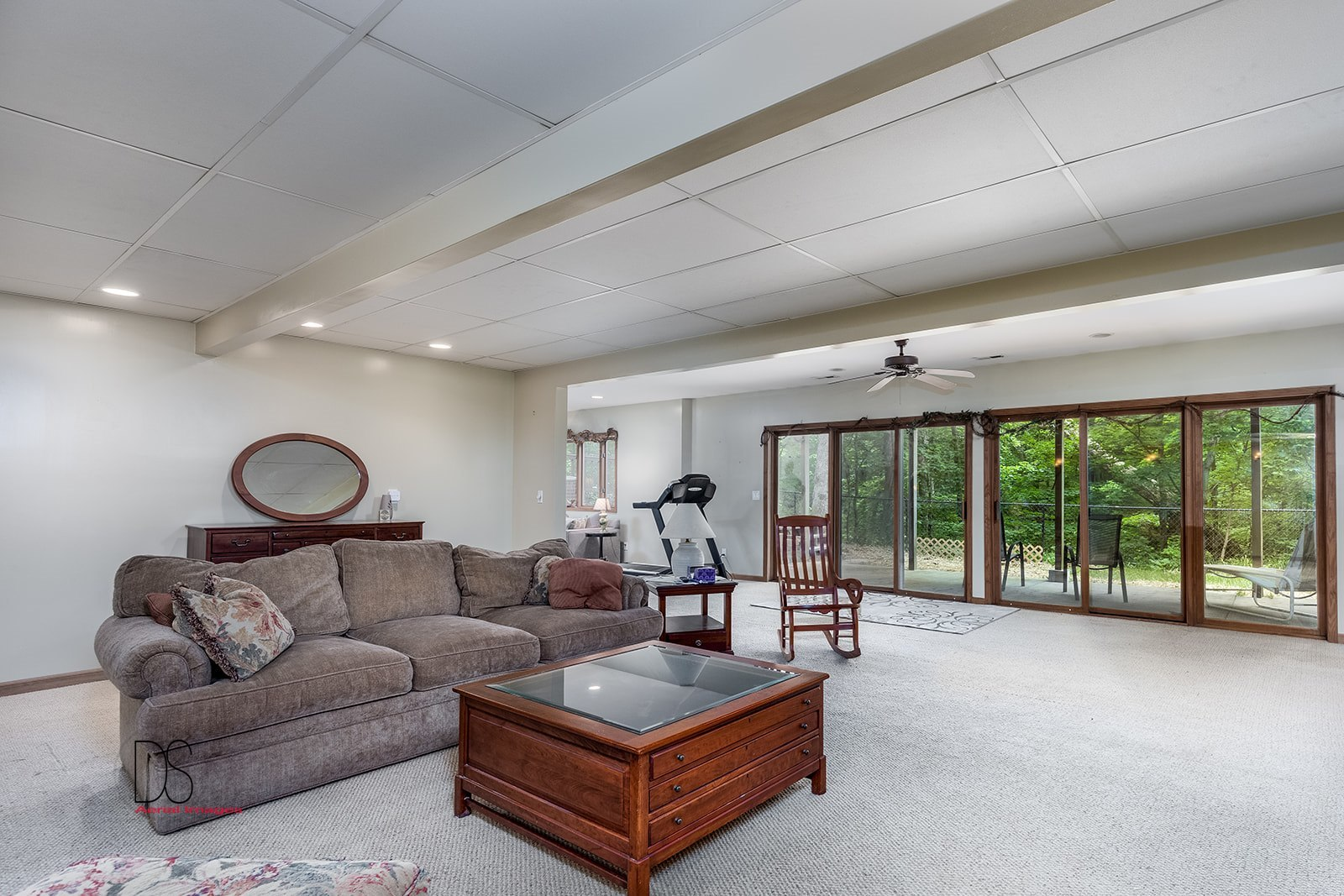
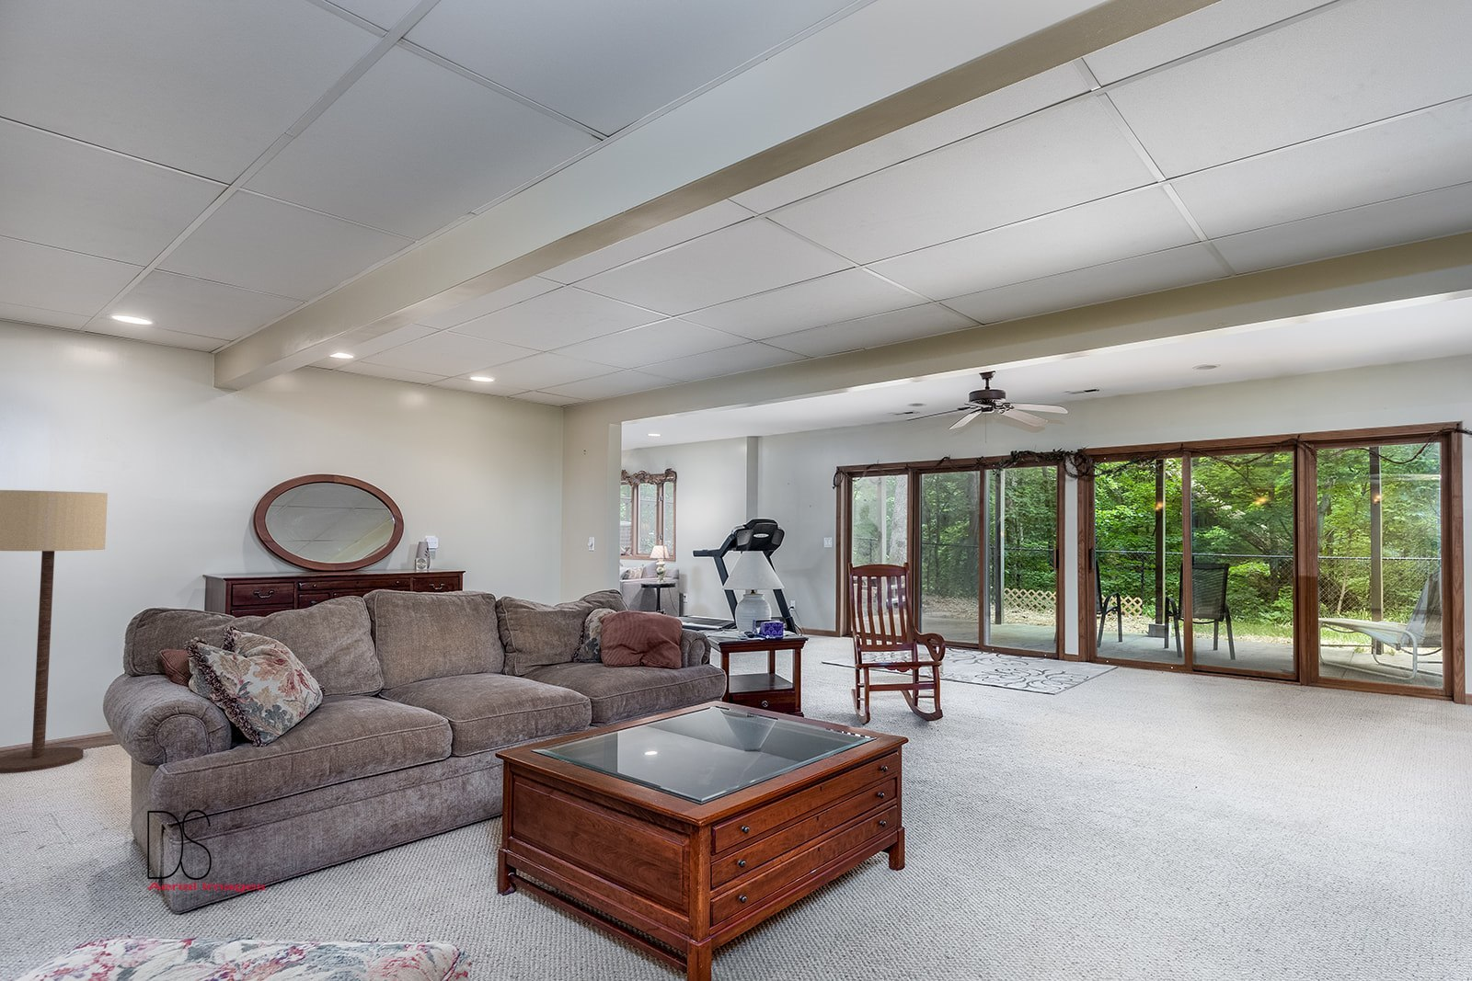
+ floor lamp [0,489,108,774]
